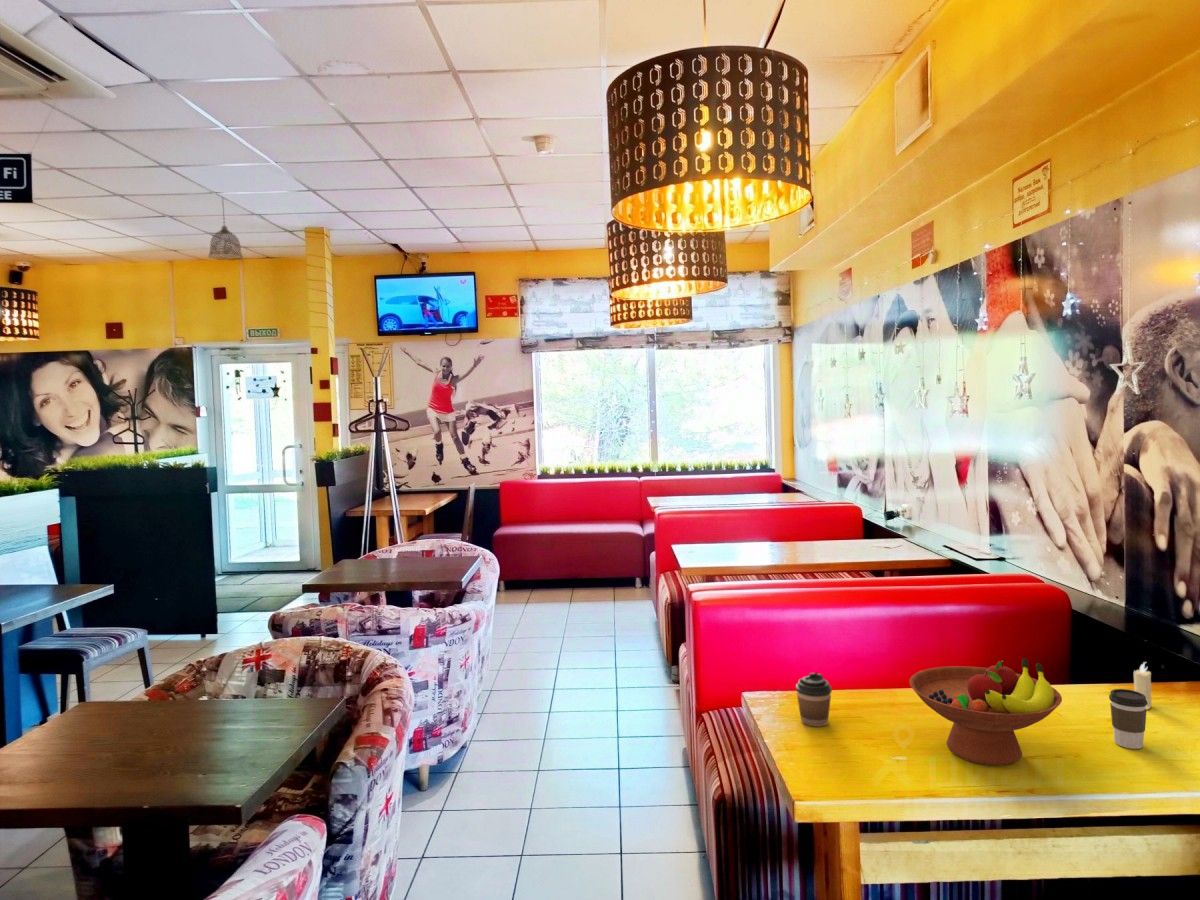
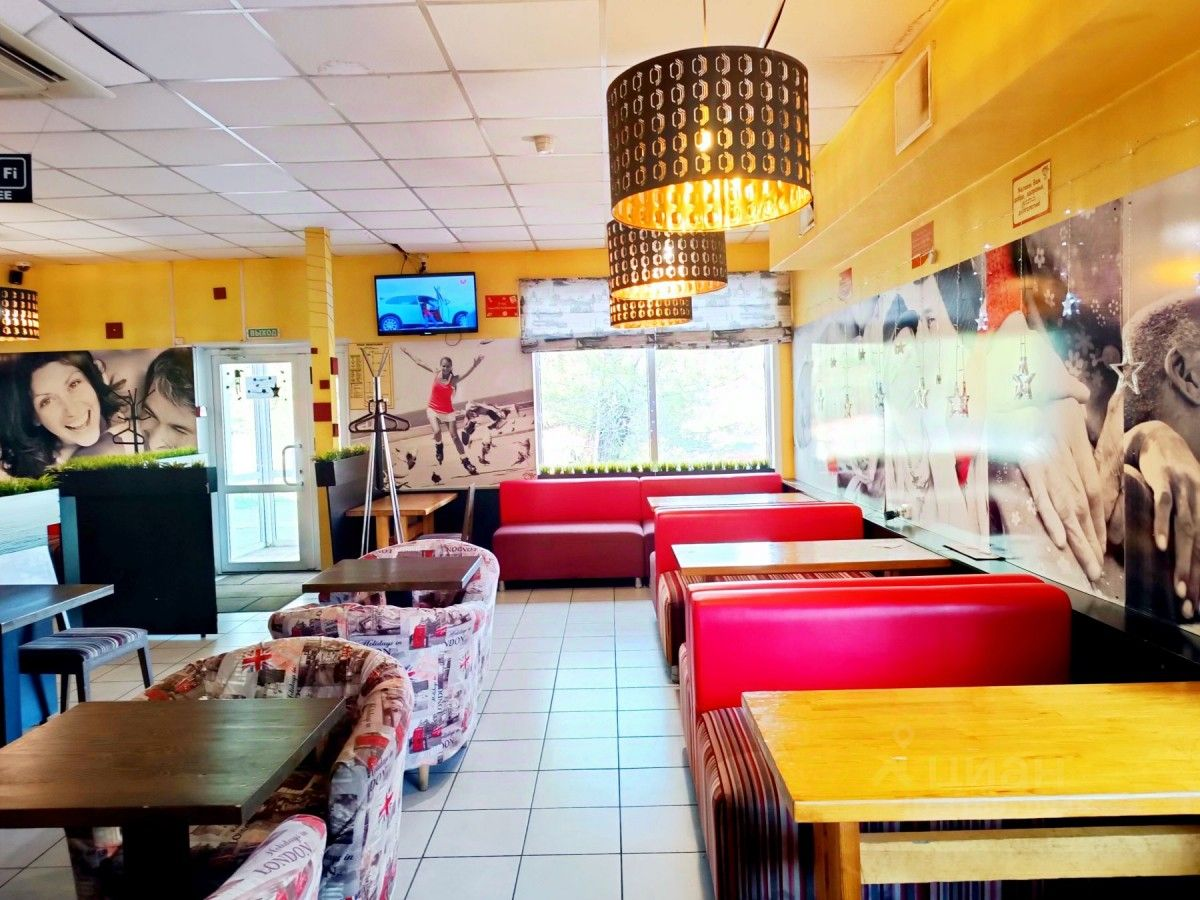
- coffee cup [795,672,833,728]
- fruit bowl [909,658,1063,767]
- candle [1133,661,1153,710]
- coffee cup [1108,688,1148,750]
- pendant lamp [207,197,244,262]
